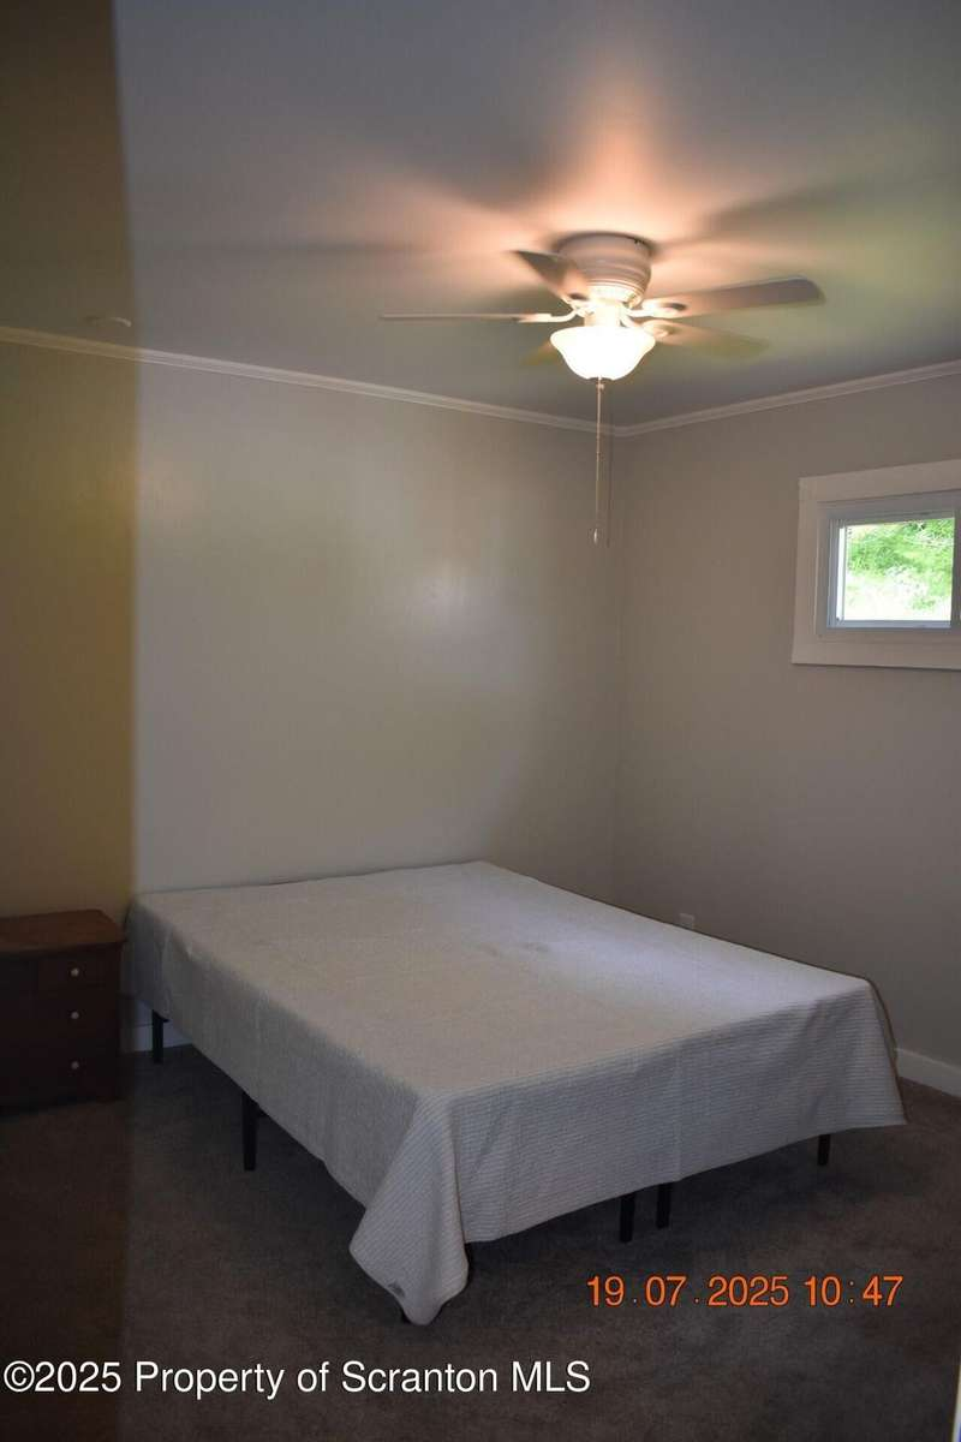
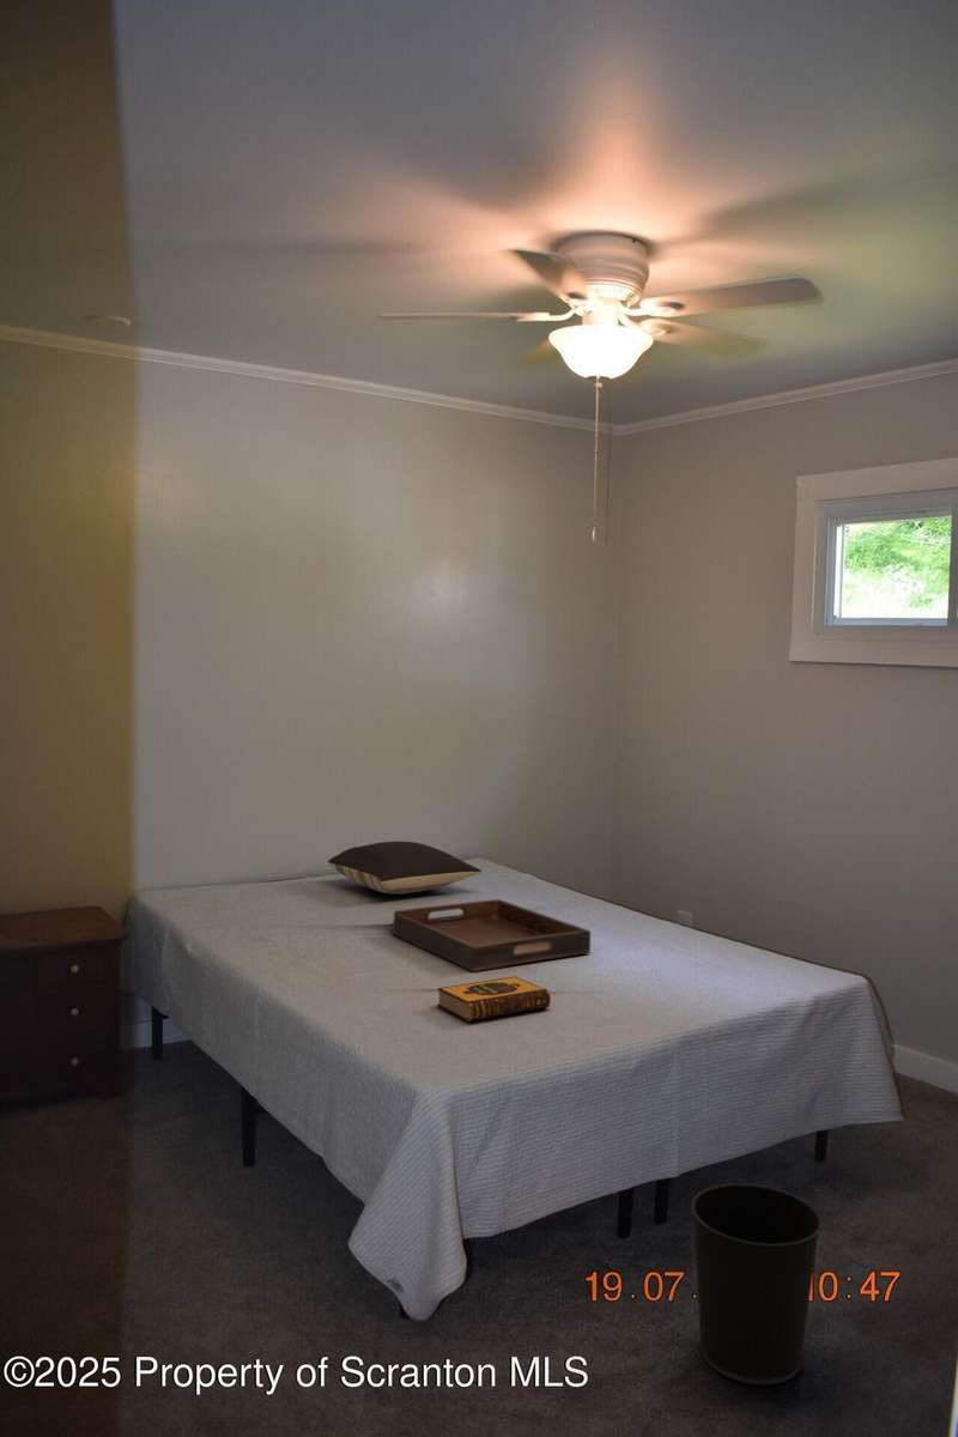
+ pillow [327,841,483,895]
+ wastebasket [690,1182,824,1386]
+ serving tray [392,898,592,974]
+ hardback book [436,976,552,1023]
